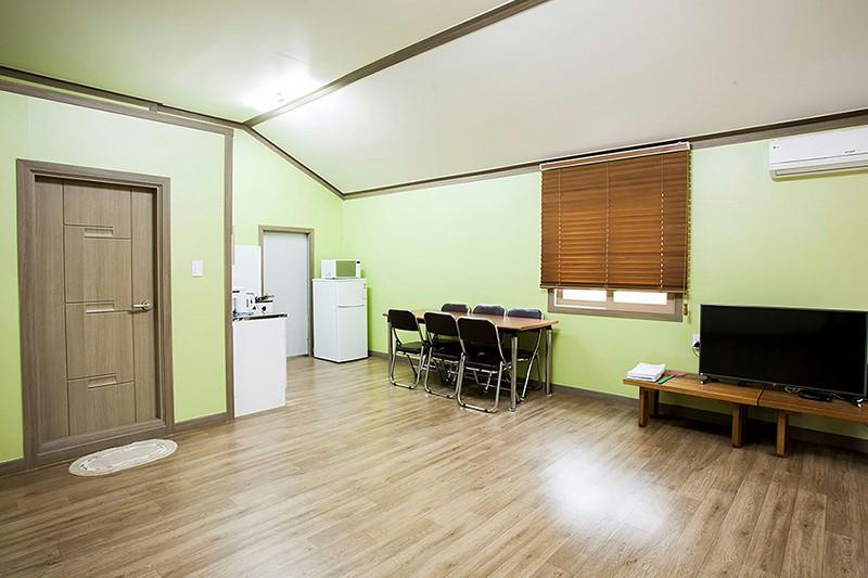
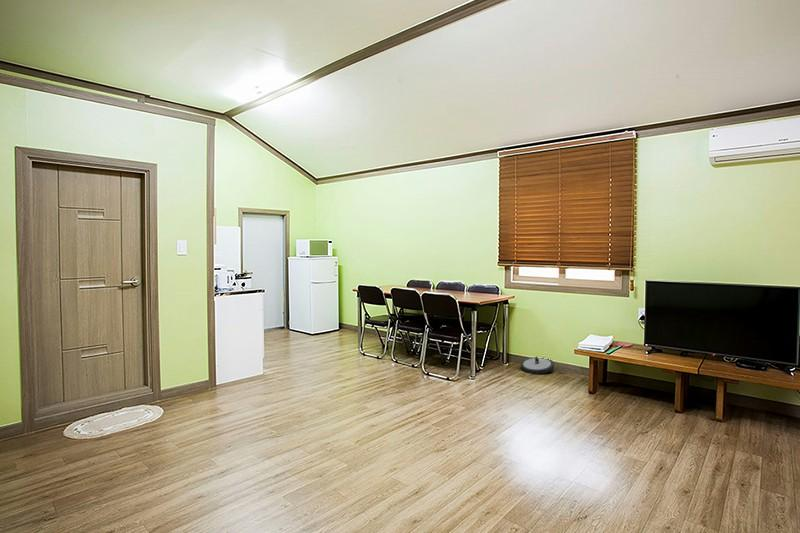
+ robot vacuum [520,356,555,375]
